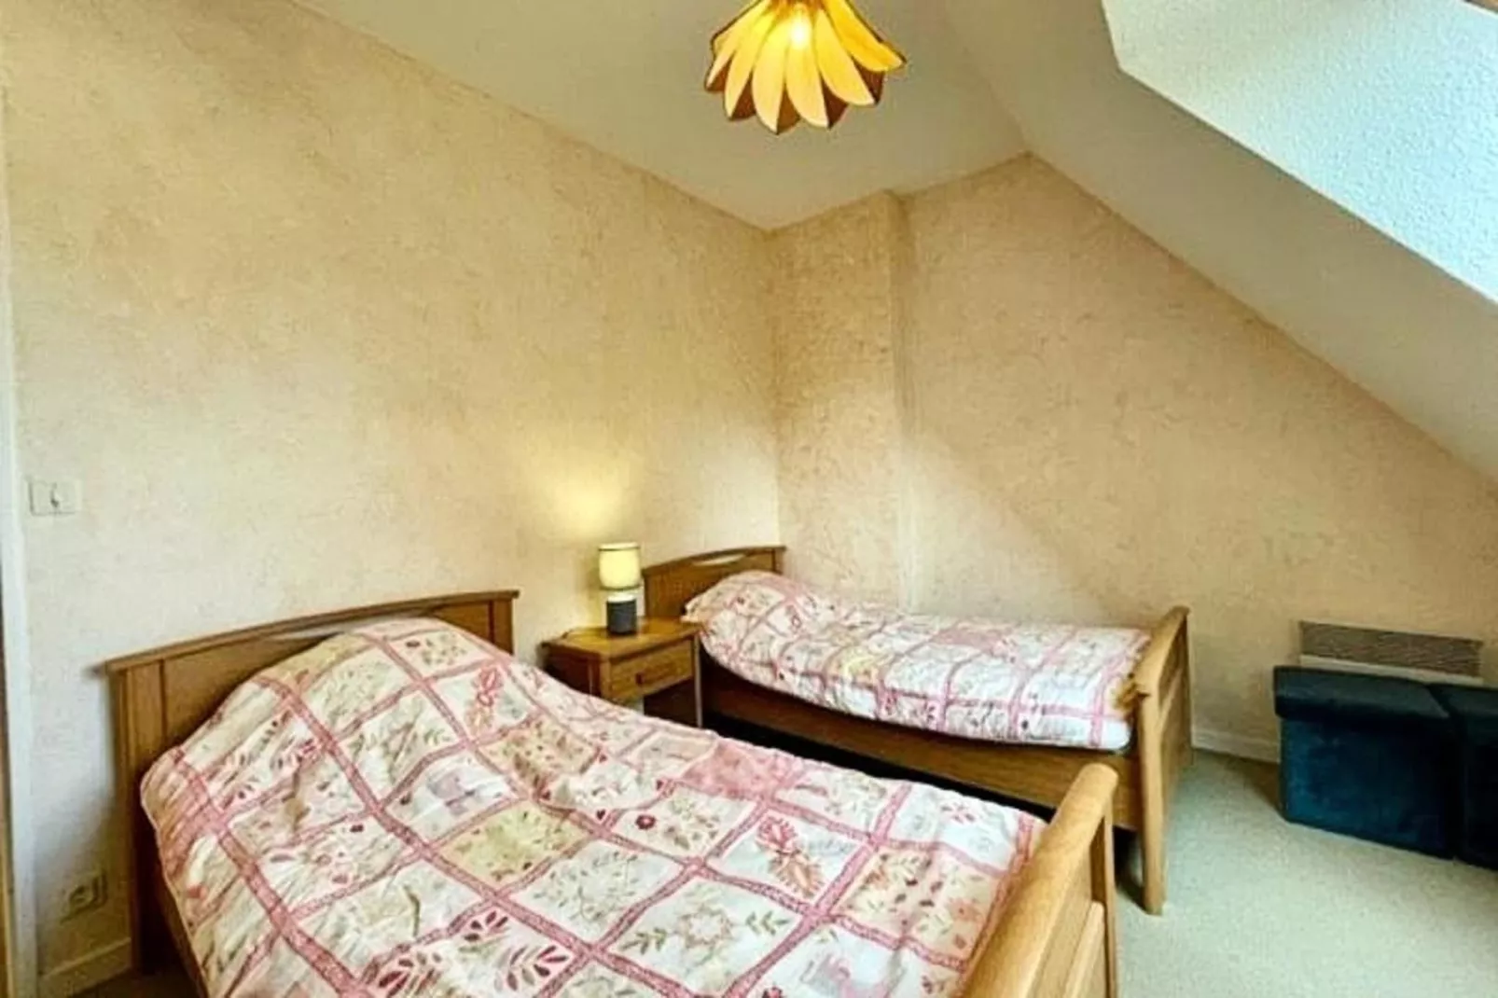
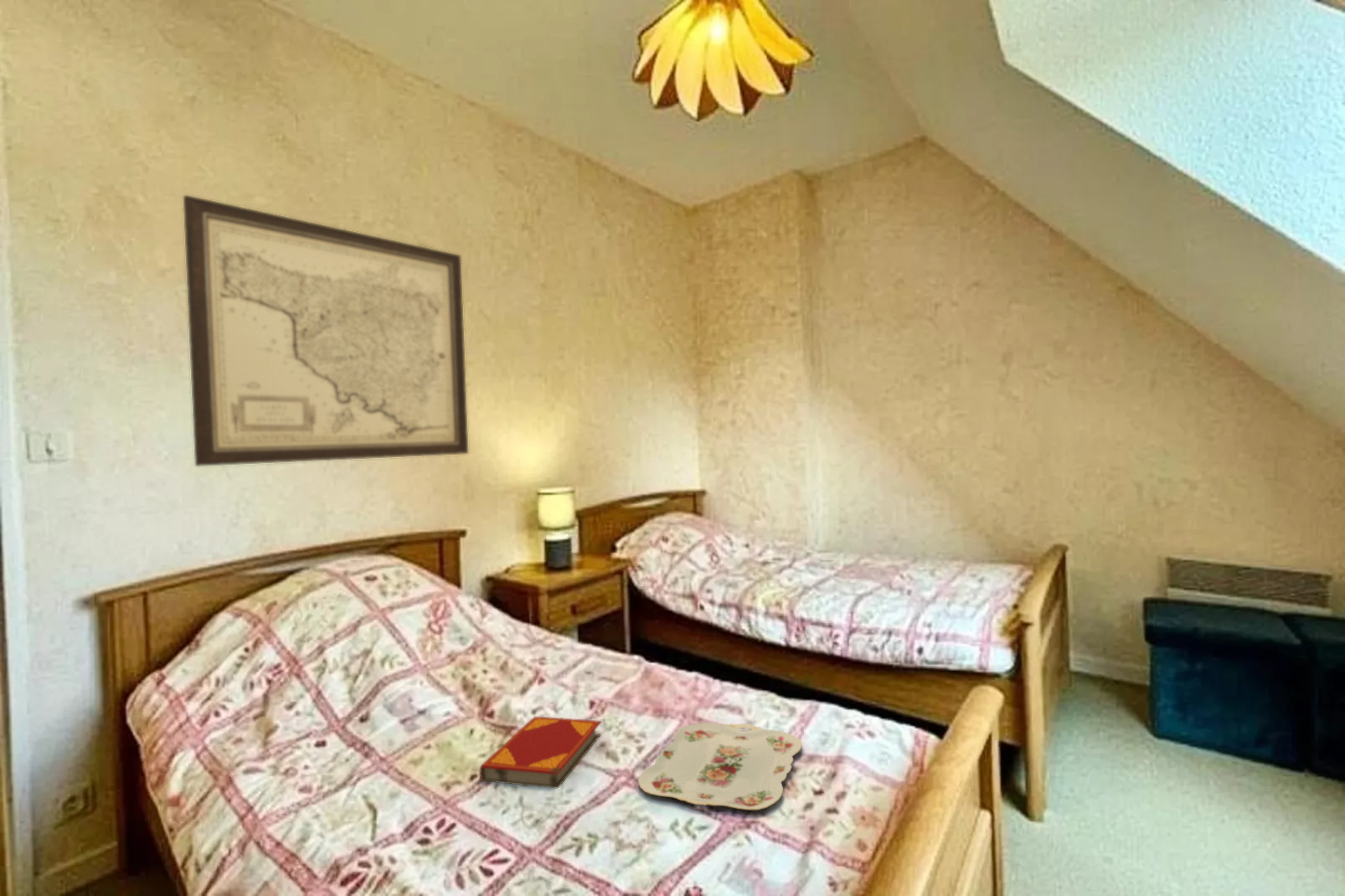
+ hardback book [478,715,602,790]
+ wall art [183,194,469,467]
+ serving tray [637,722,803,811]
